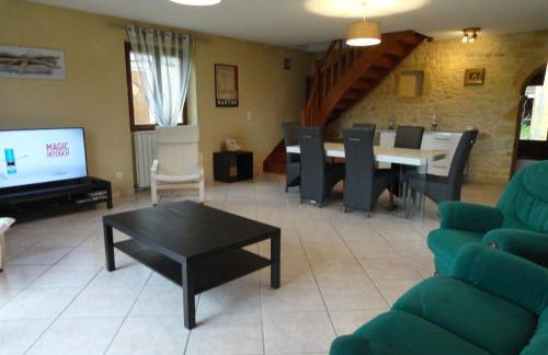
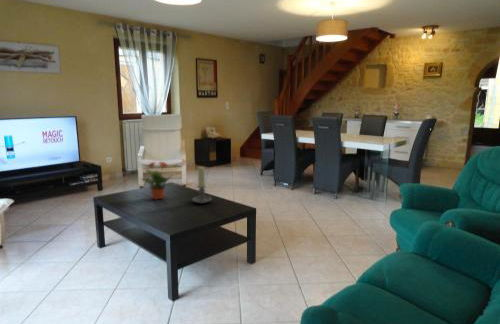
+ candle holder [191,165,213,204]
+ potted plant [140,160,174,201]
